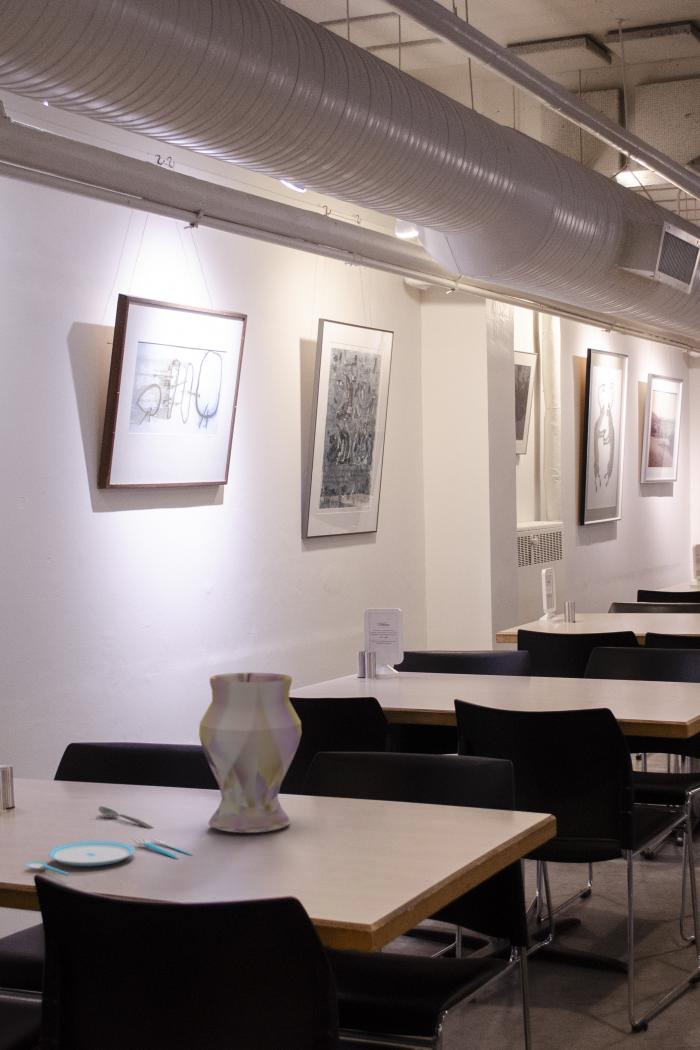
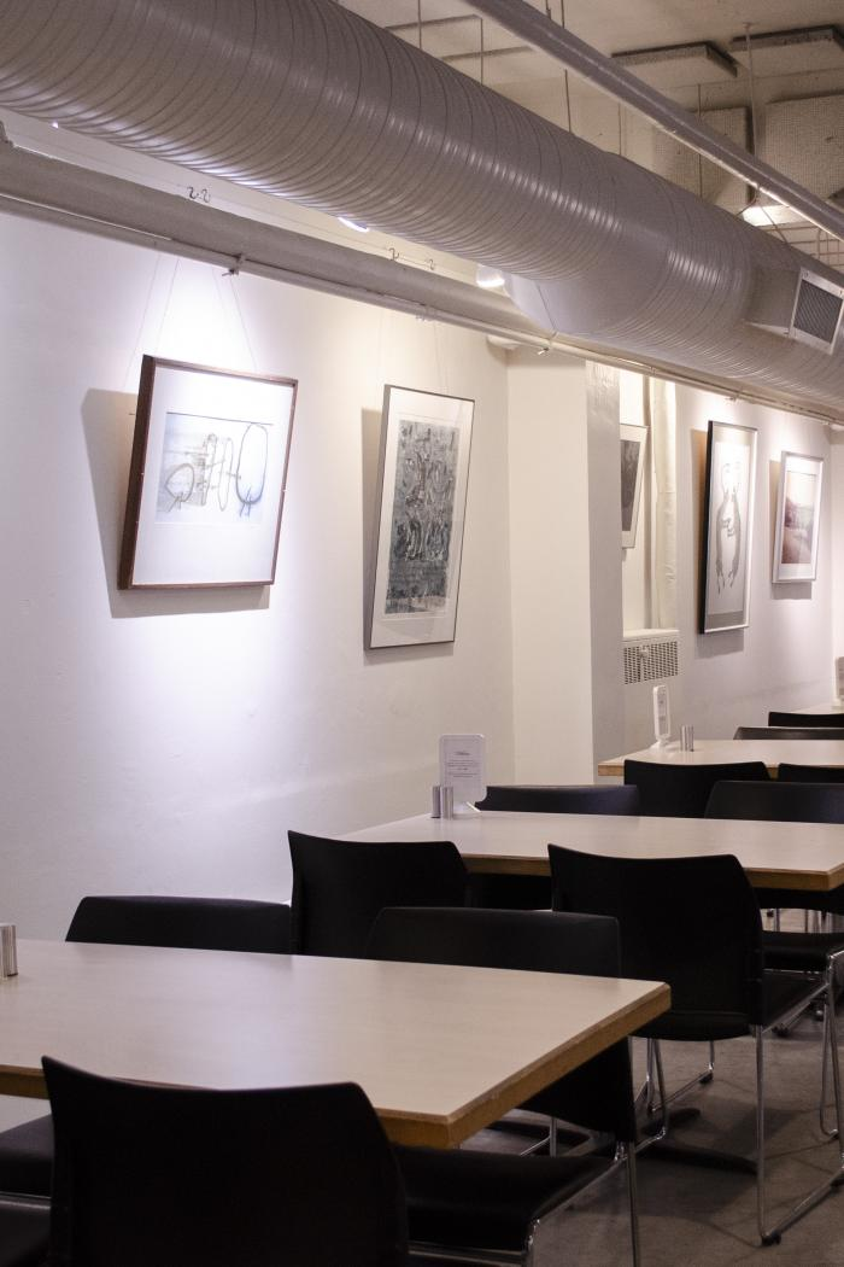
- vase [198,672,303,834]
- plate [25,836,194,876]
- spoon [98,805,155,830]
